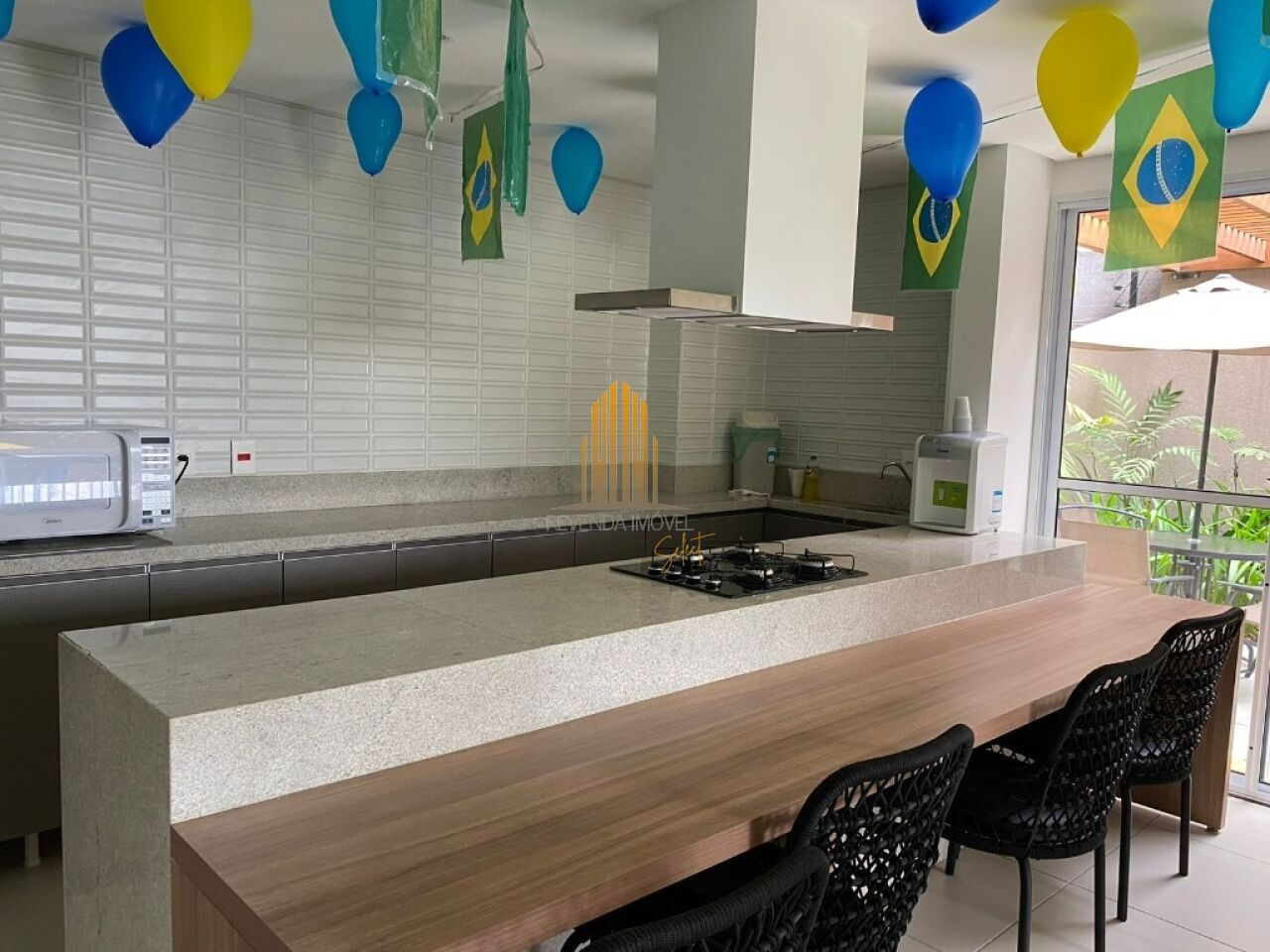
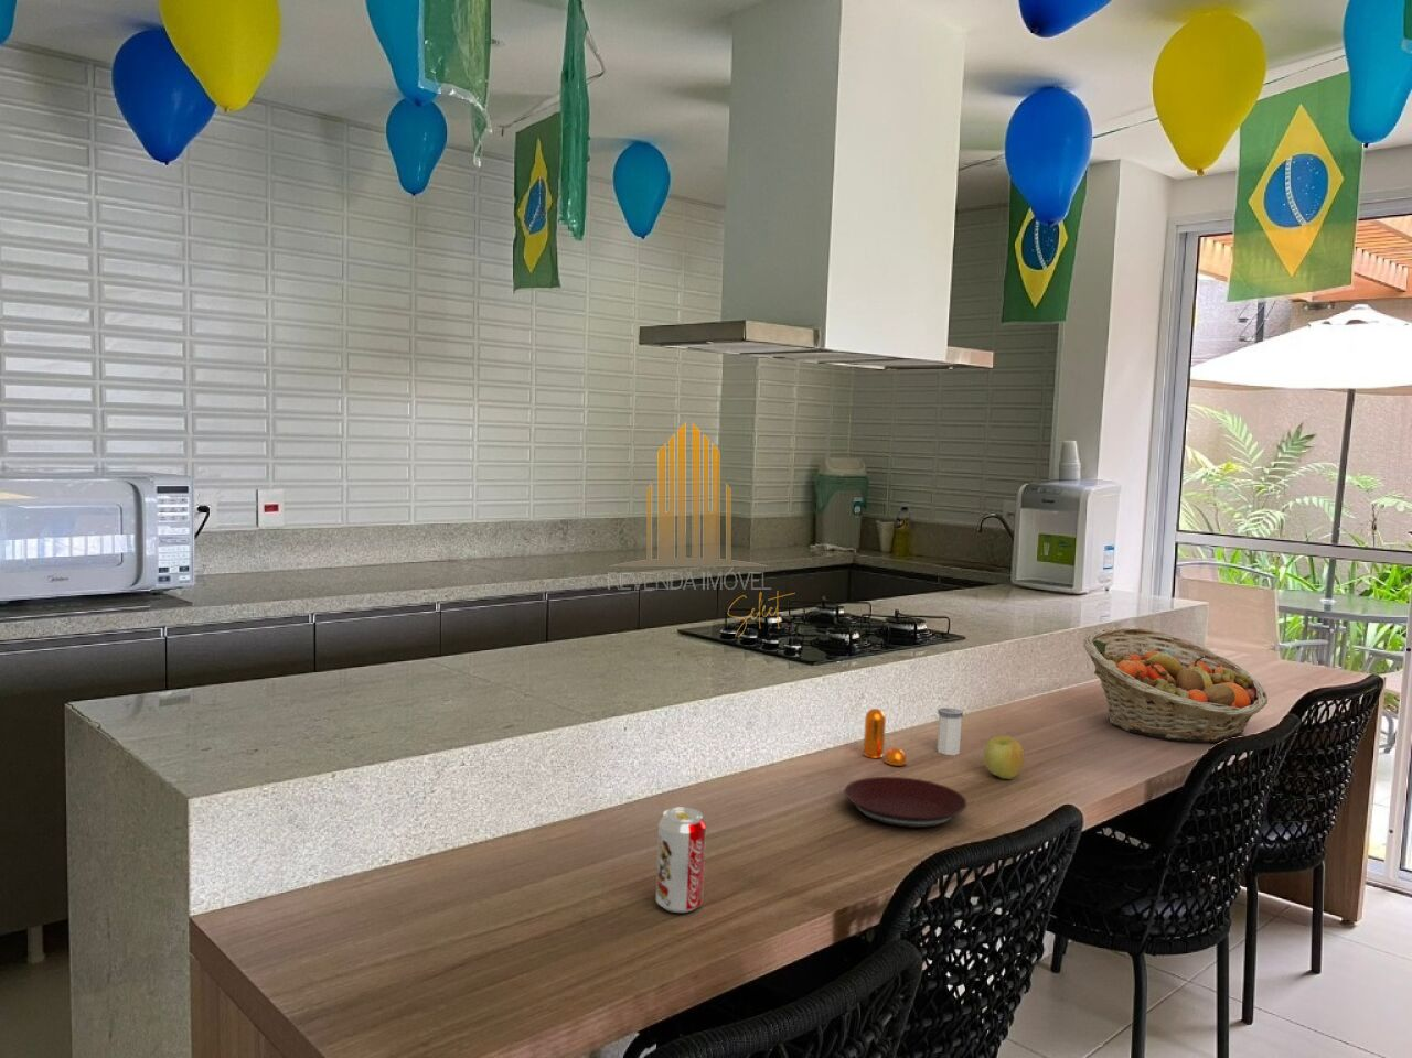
+ beverage can [655,807,707,914]
+ plate [843,776,967,829]
+ salt shaker [936,707,964,756]
+ apple [983,735,1025,780]
+ pepper shaker [863,708,907,767]
+ fruit basket [1082,627,1269,742]
